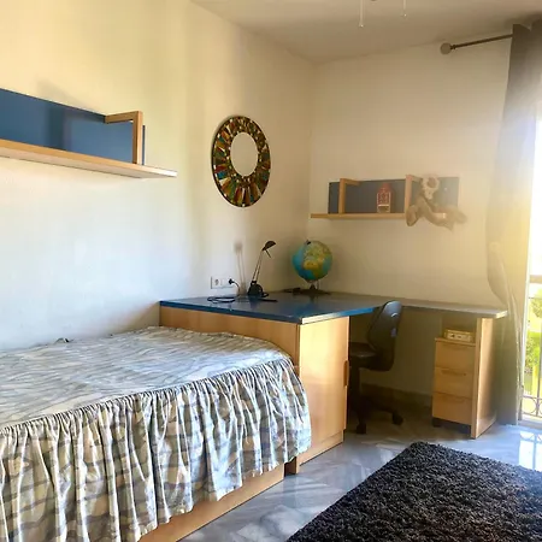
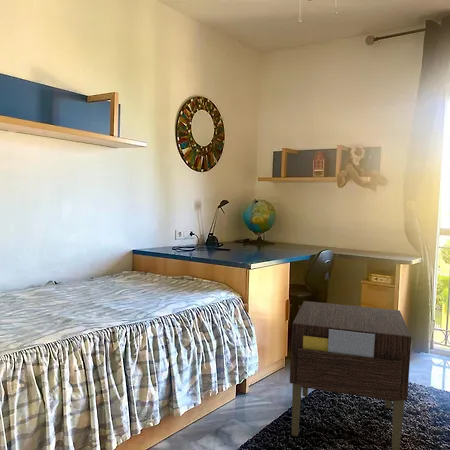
+ nightstand [289,300,412,450]
